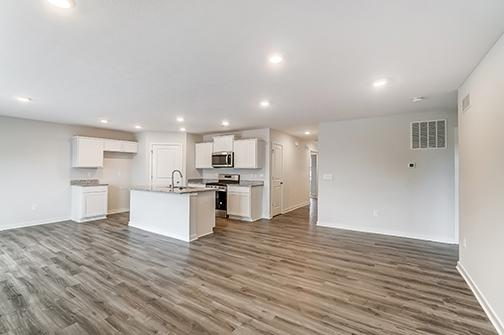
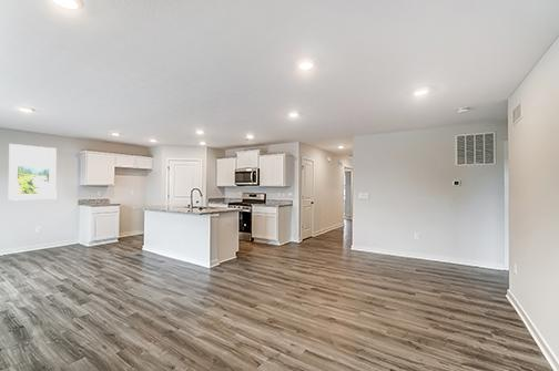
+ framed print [8,143,58,202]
